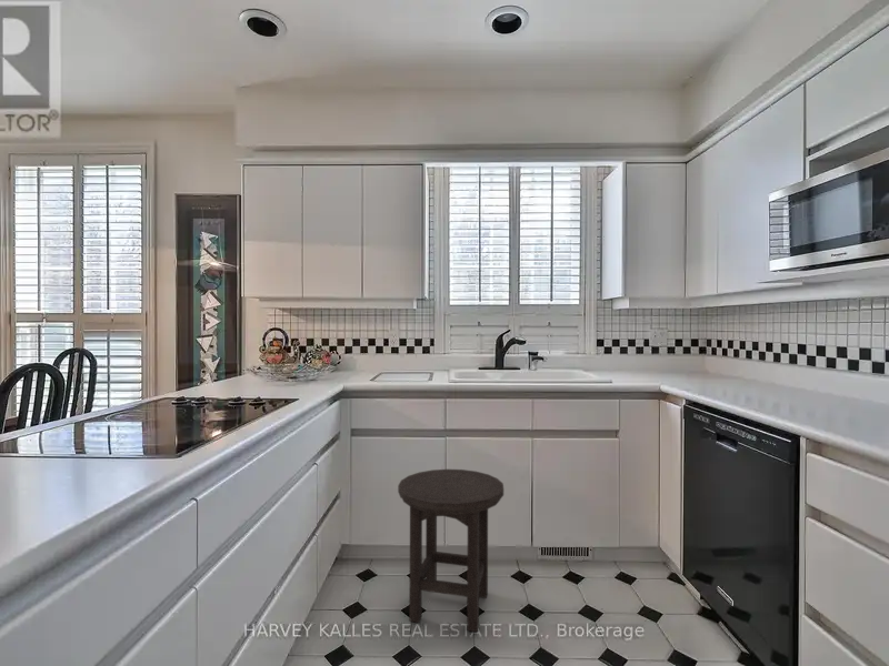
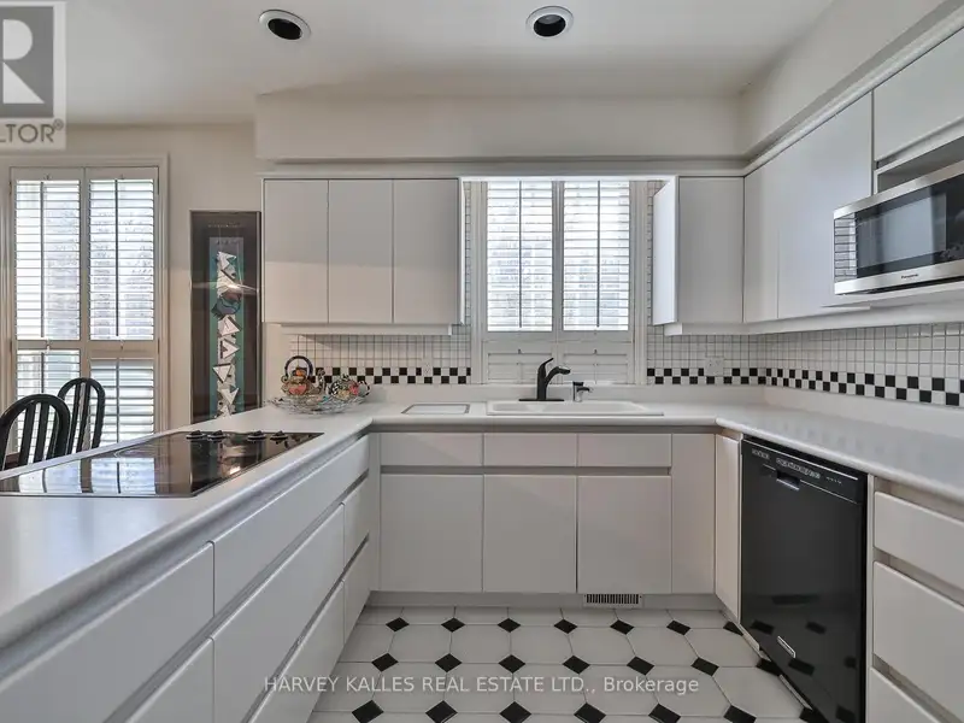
- stool [397,468,505,633]
